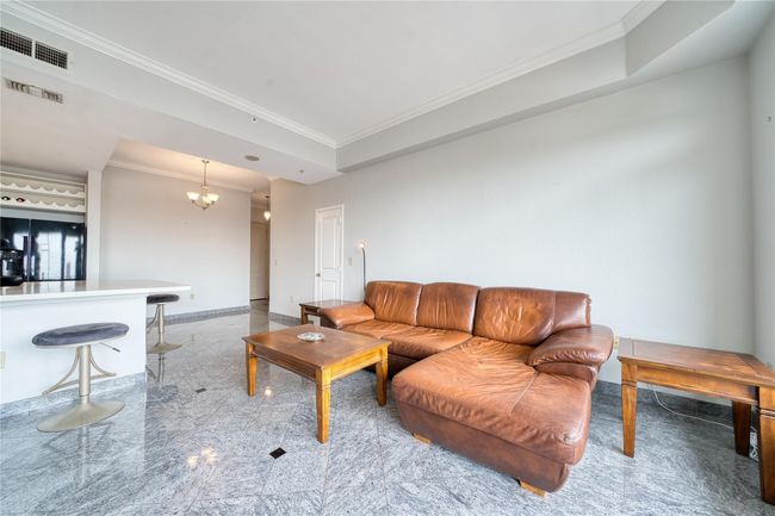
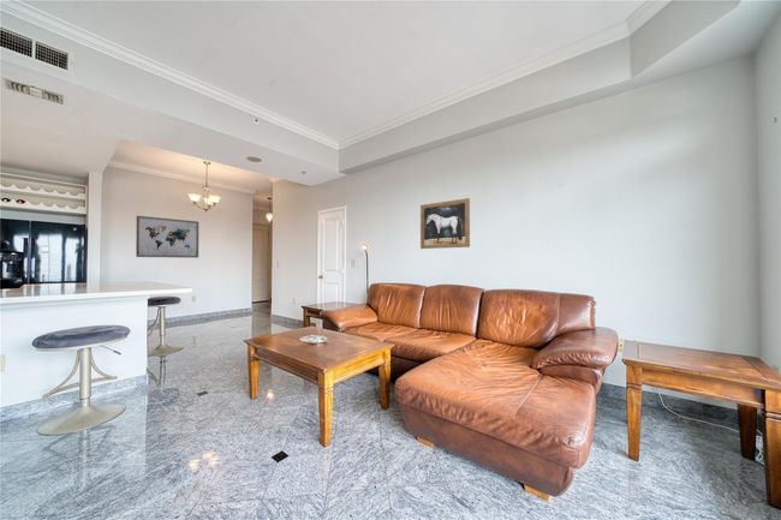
+ wall art [419,197,471,250]
+ wall art [135,215,199,259]
